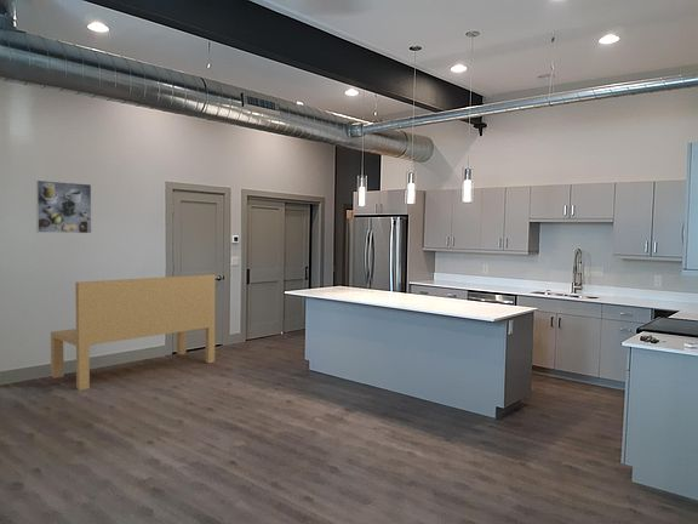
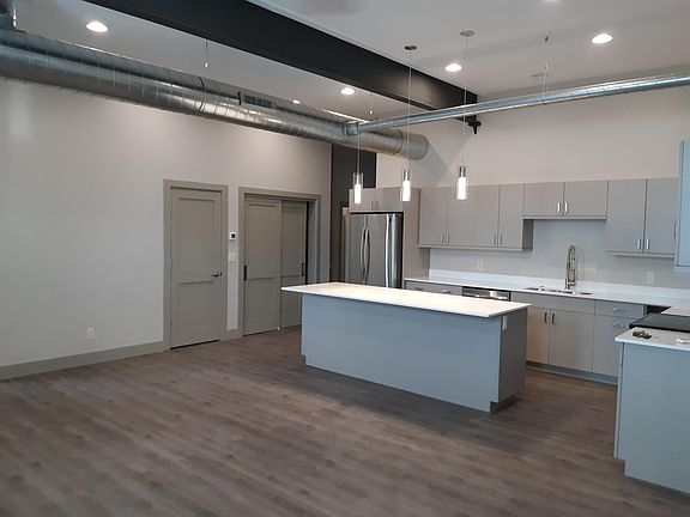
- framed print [35,180,92,234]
- bench [50,273,217,392]
